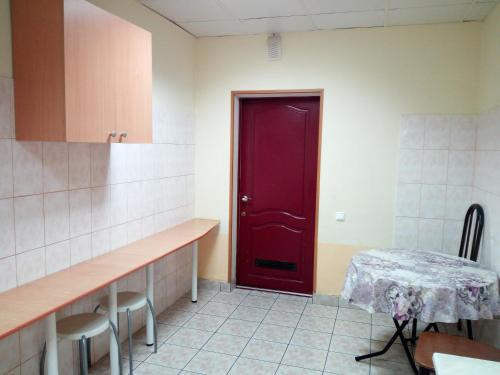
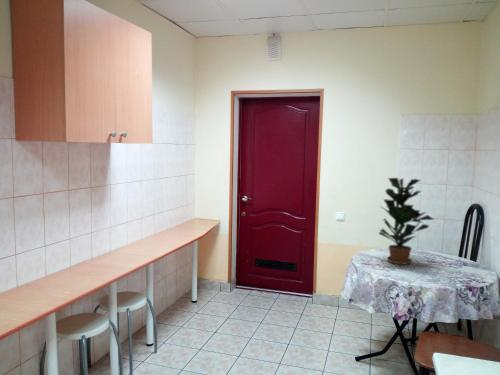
+ potted plant [377,177,436,266]
